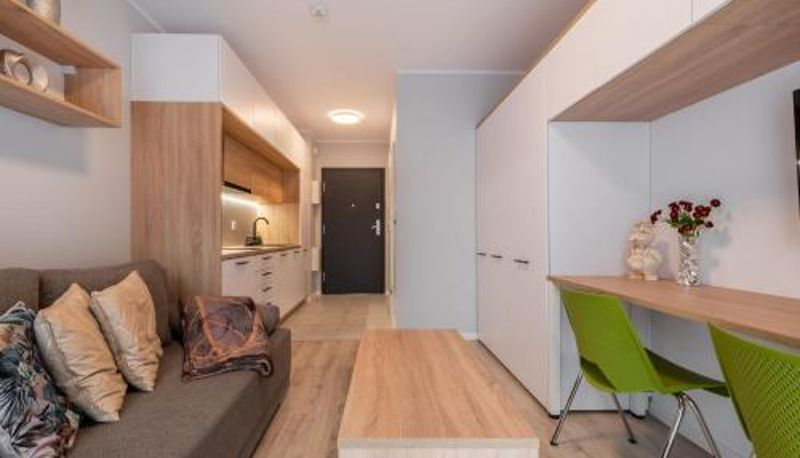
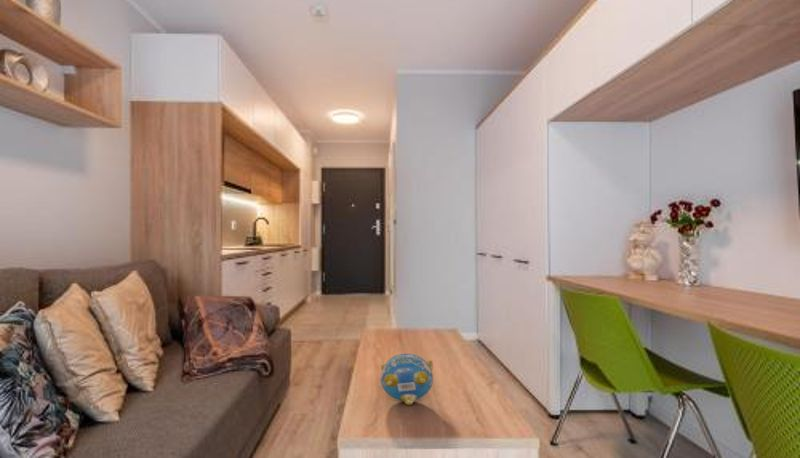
+ decorative bowl [380,352,434,406]
